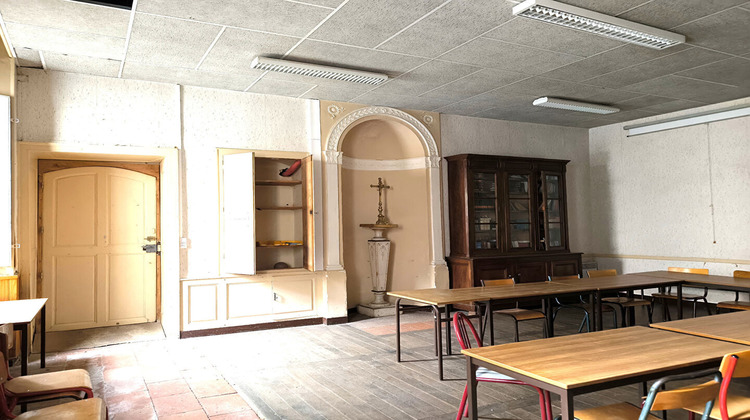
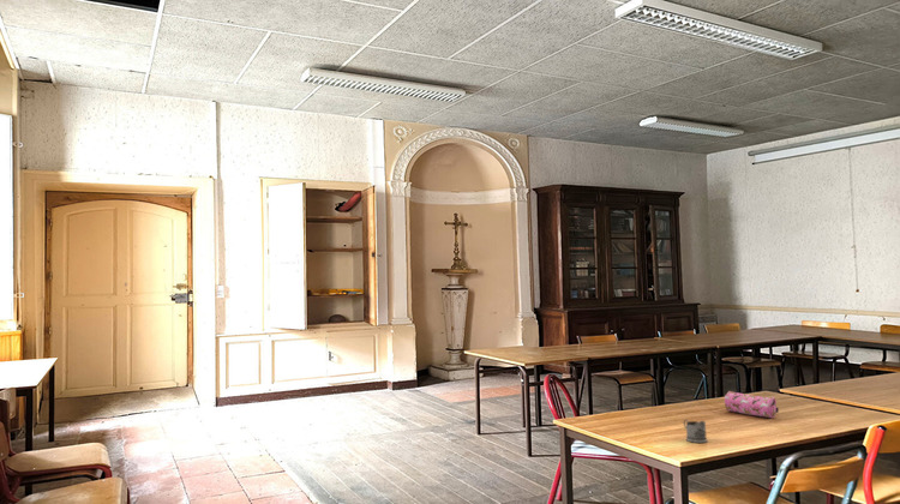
+ pencil case [724,390,780,419]
+ tea glass holder [683,419,708,444]
